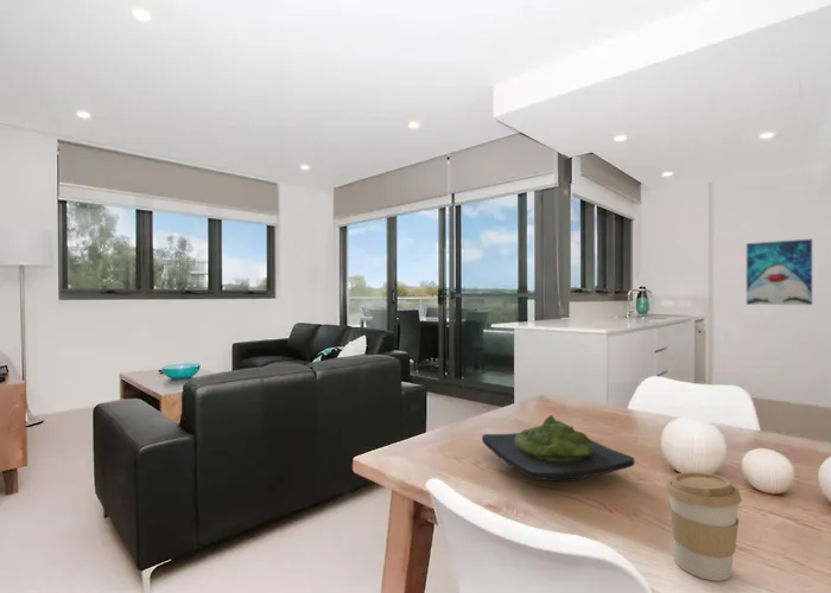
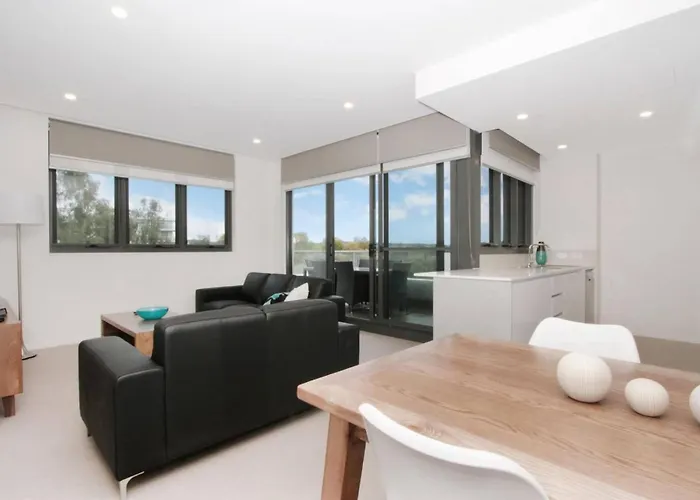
- wall art [746,238,813,306]
- coffee cup [665,471,743,582]
- wasabi [481,414,635,483]
